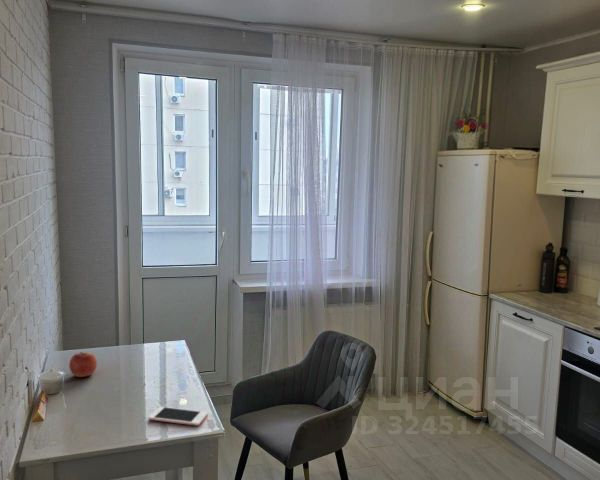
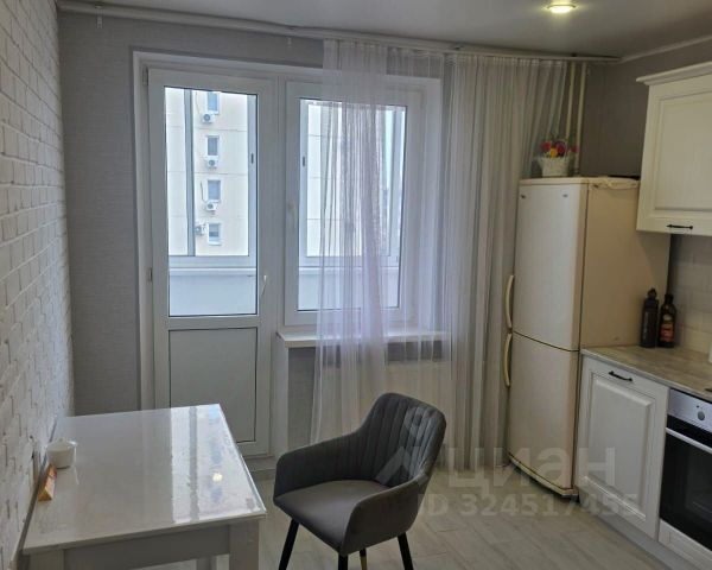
- apple [68,351,98,378]
- cell phone [147,406,209,427]
